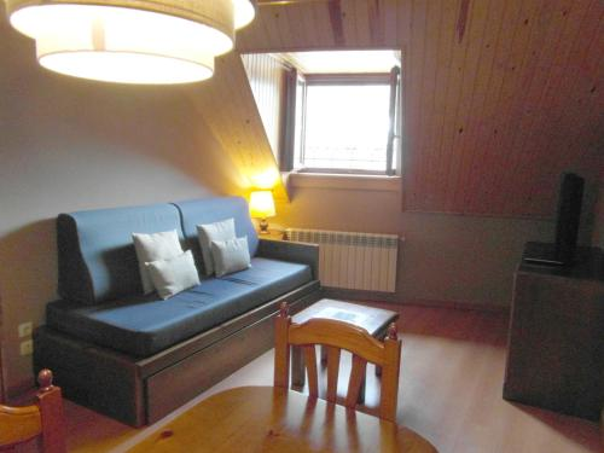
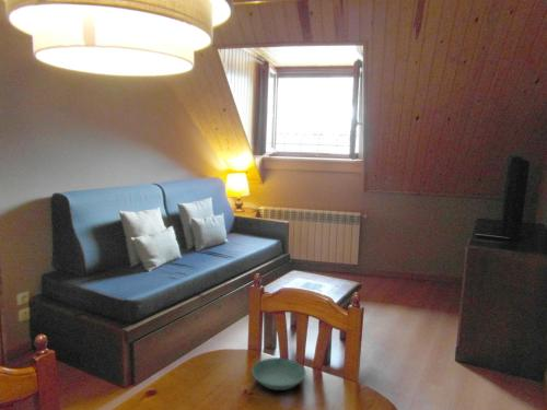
+ saucer [251,356,307,391]
